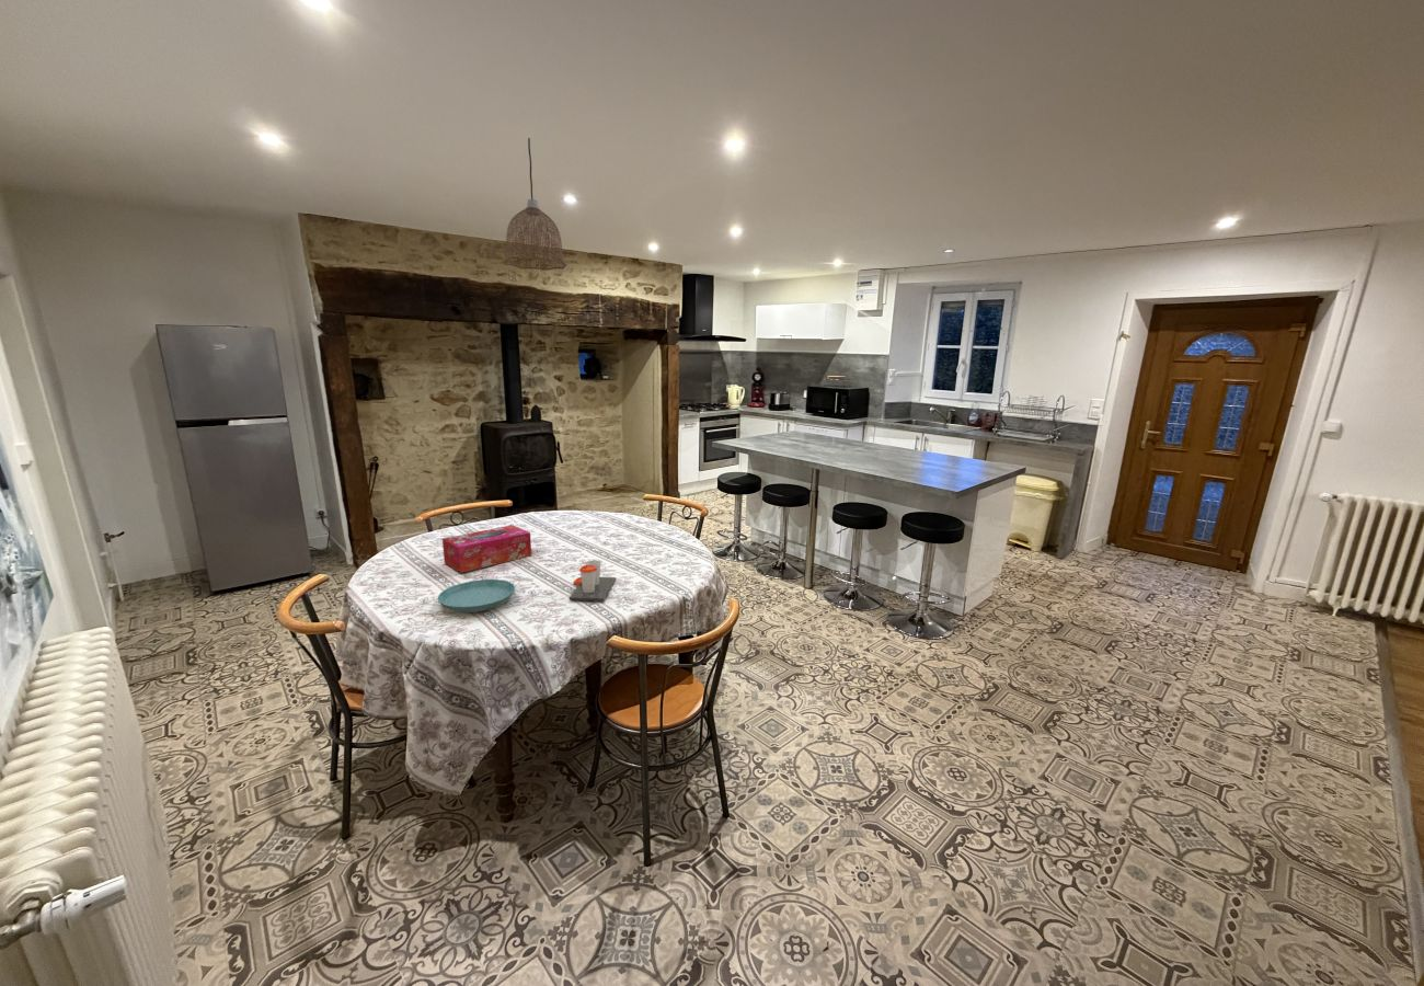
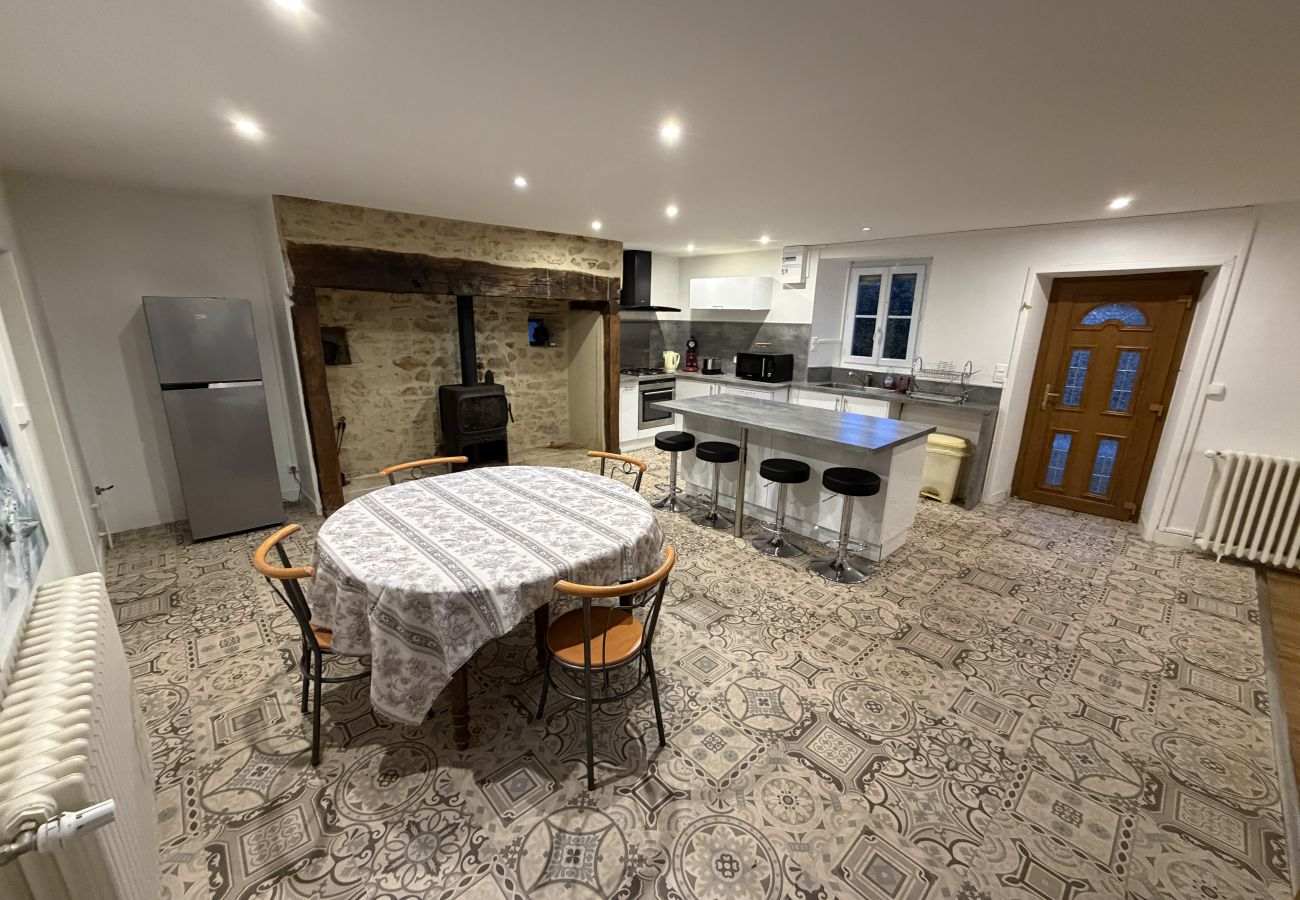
- cup [569,559,617,601]
- tissue box [441,524,532,574]
- pendant lamp [502,137,567,272]
- saucer [437,578,516,614]
